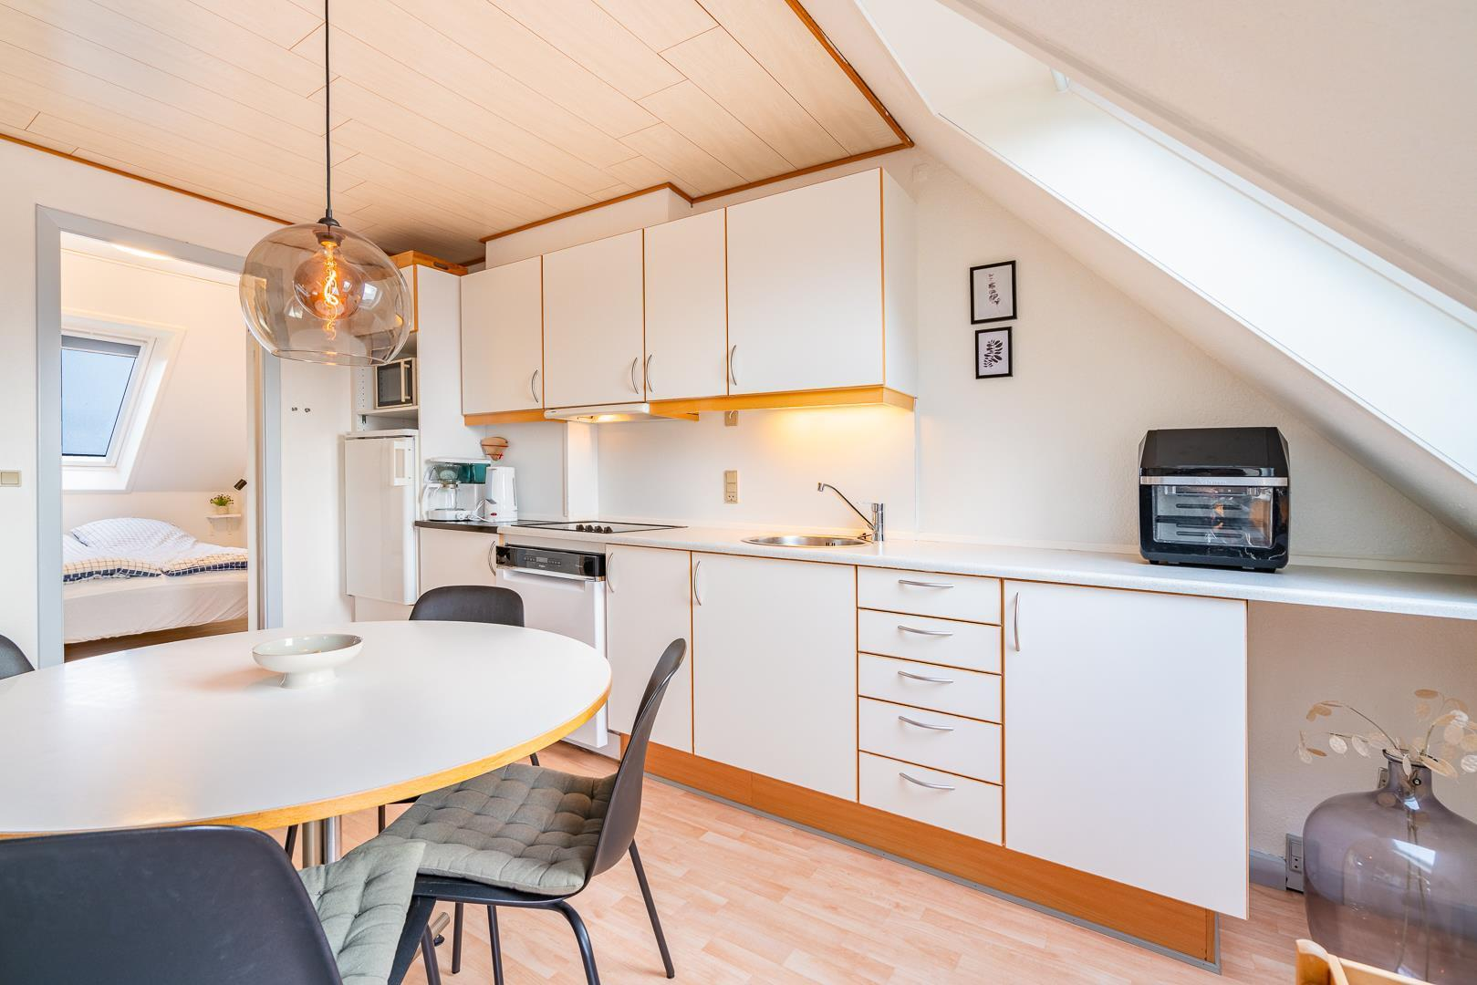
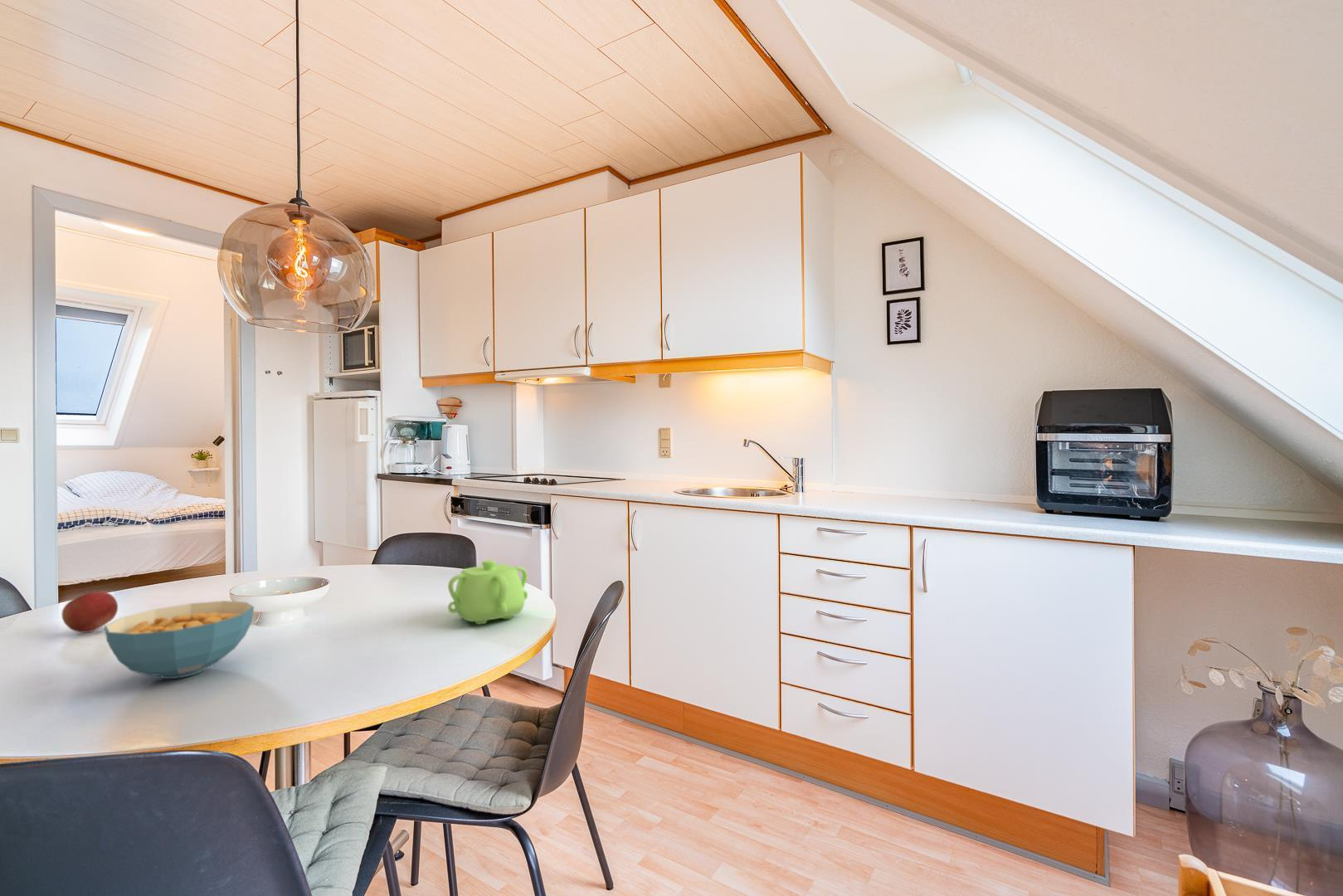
+ cereal bowl [103,600,255,679]
+ teapot [447,559,528,626]
+ apple [61,591,119,634]
